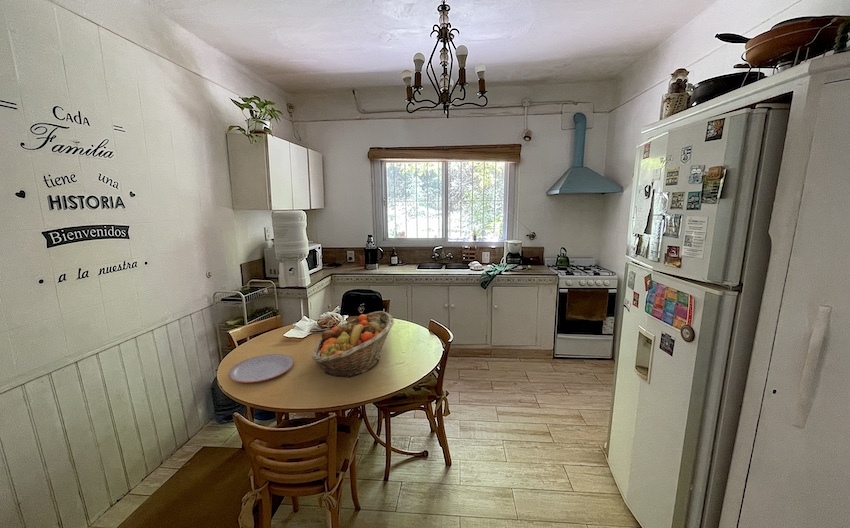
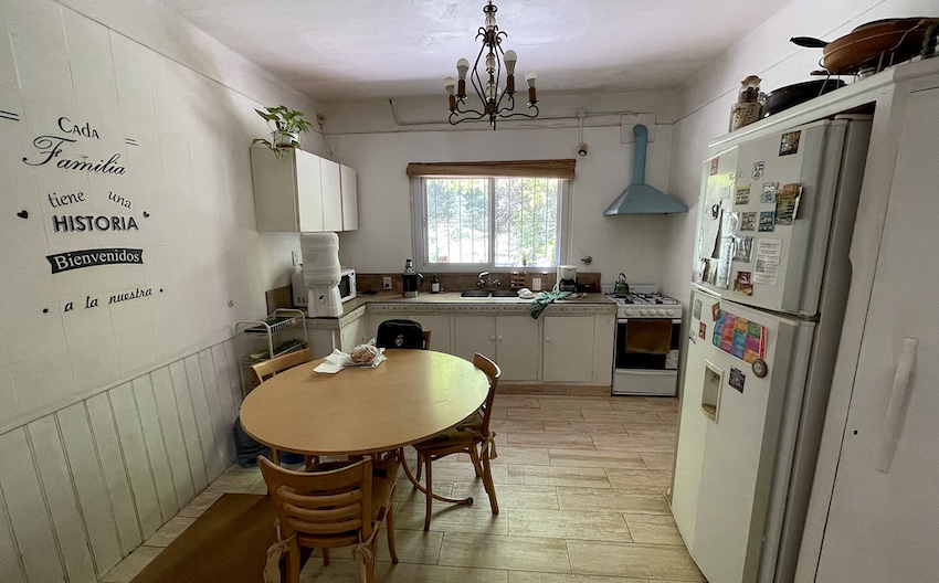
- plate [227,353,295,384]
- fruit basket [311,310,395,379]
